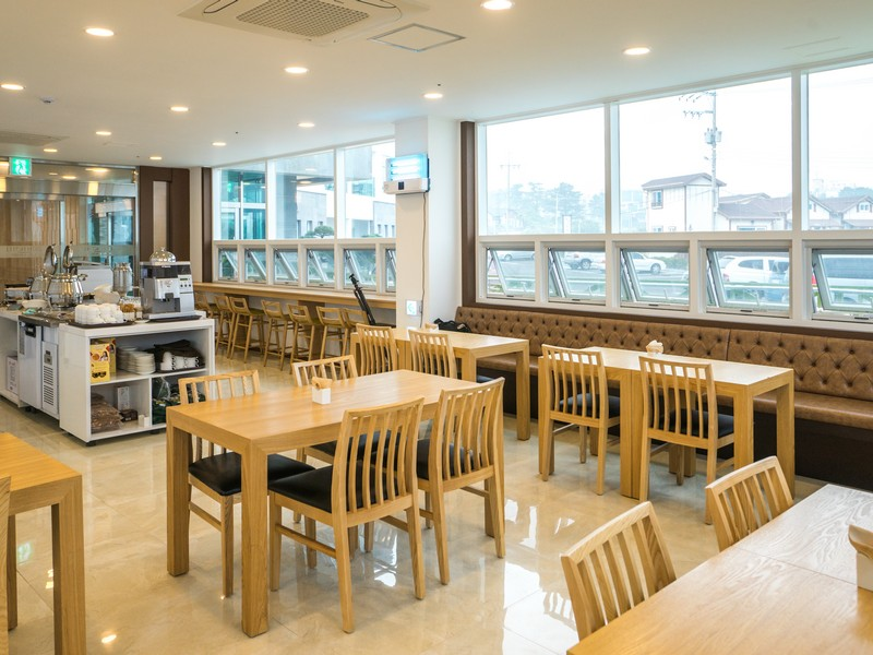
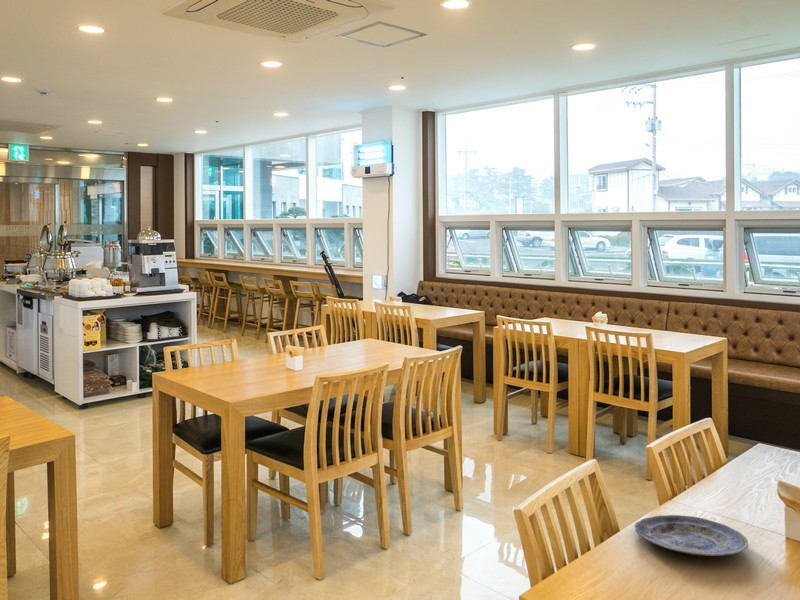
+ plate [633,514,750,557]
